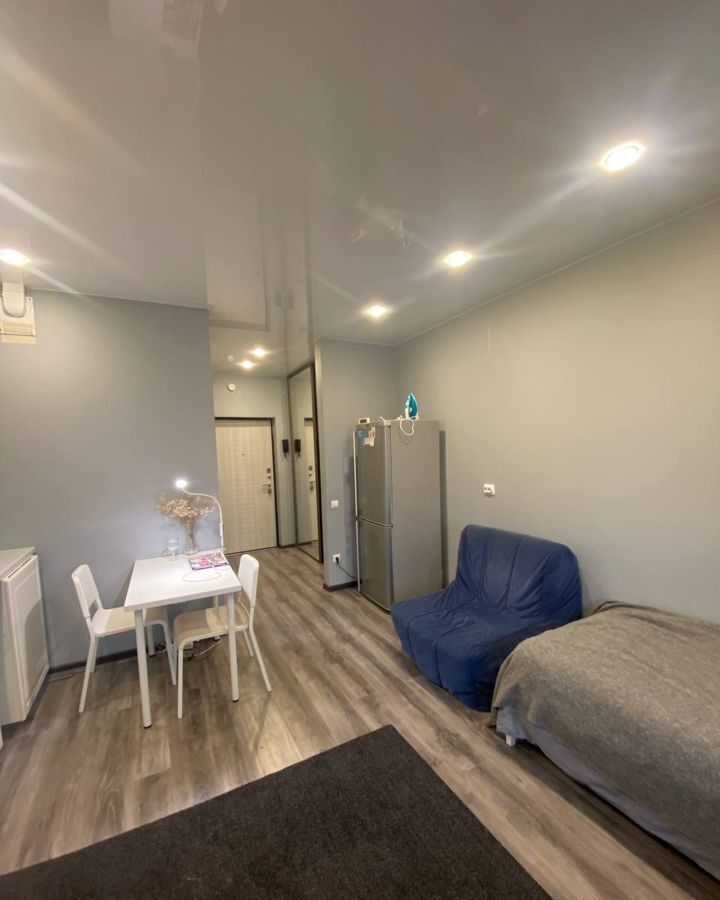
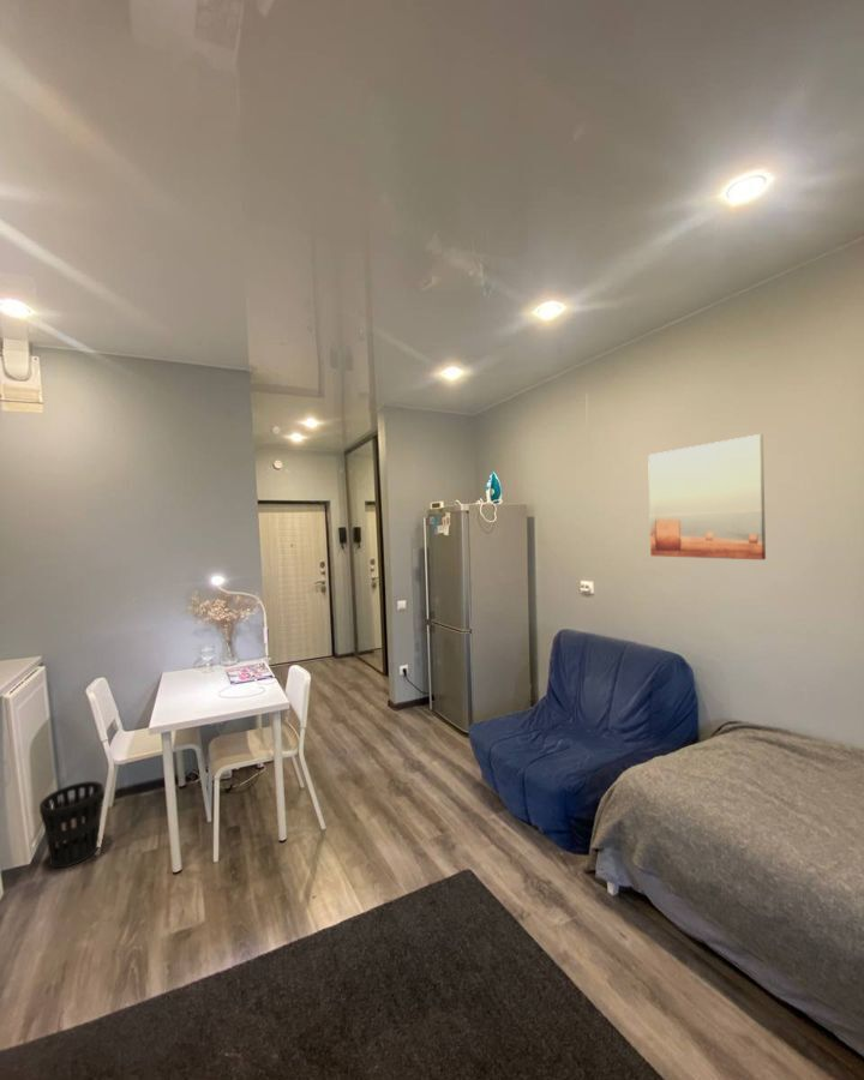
+ wall art [647,433,767,560]
+ wastebasket [38,780,104,869]
